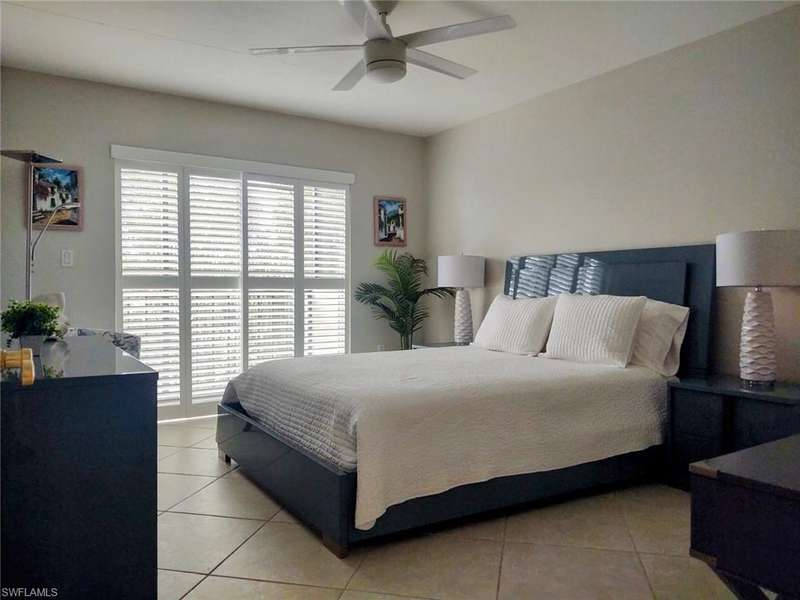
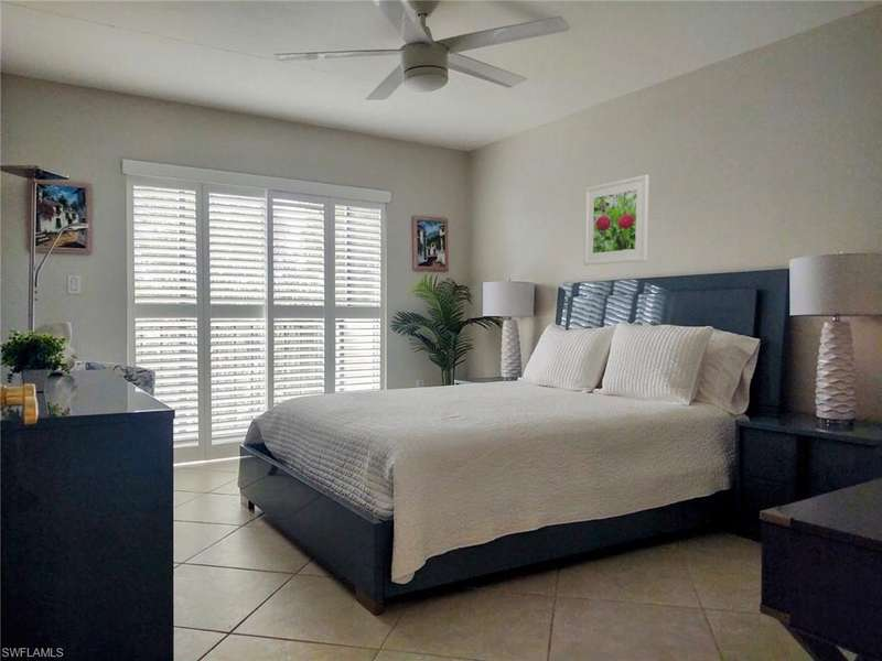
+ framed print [583,174,650,267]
